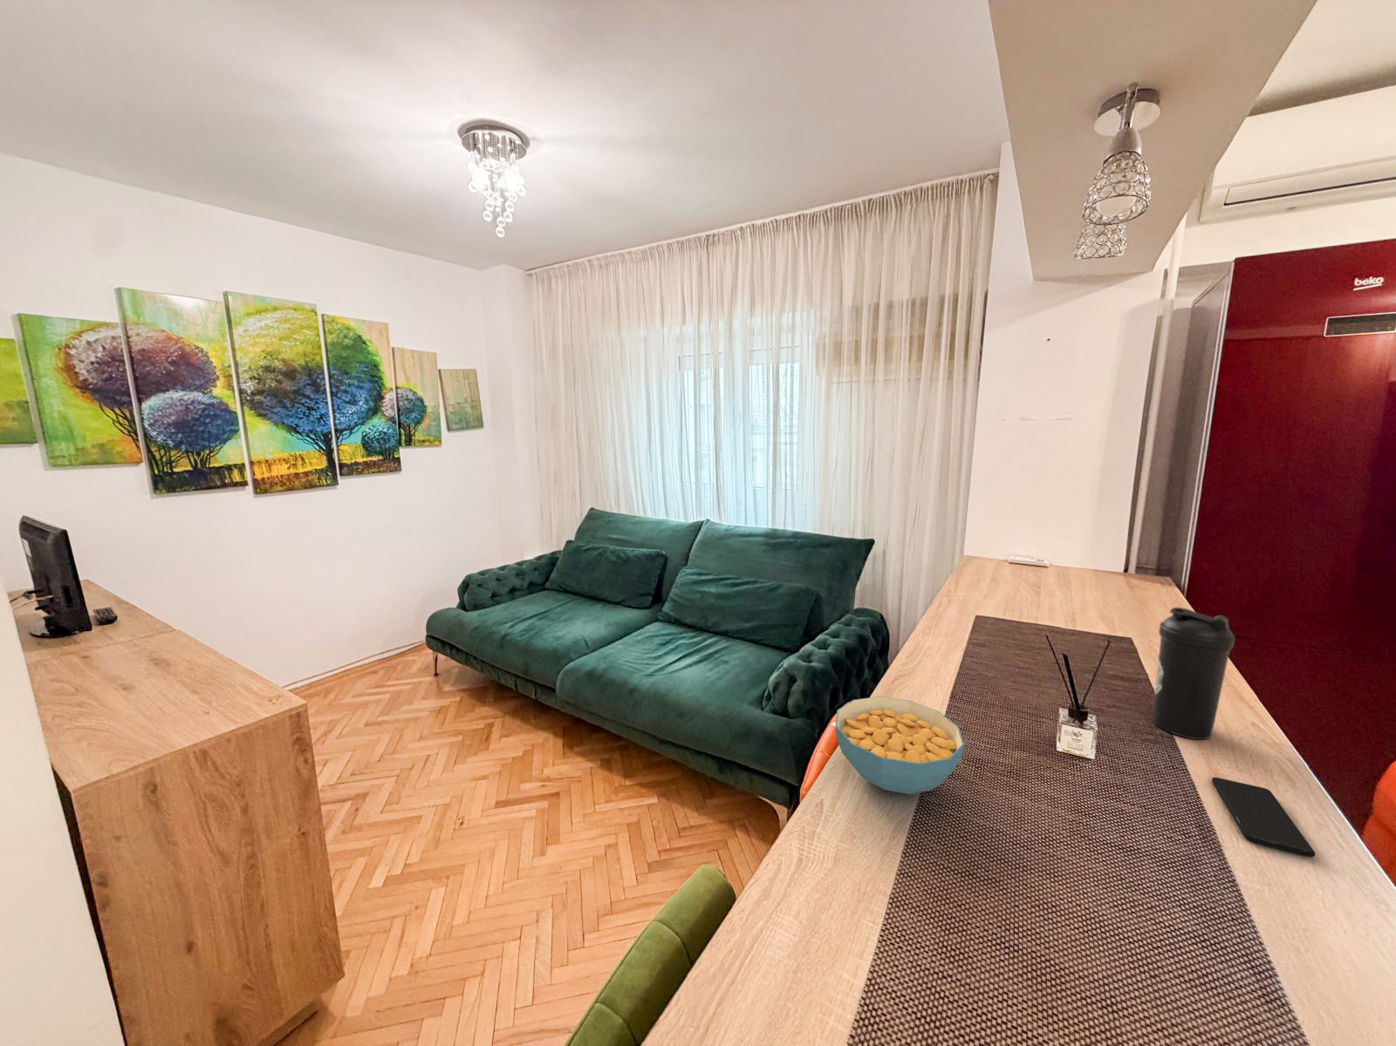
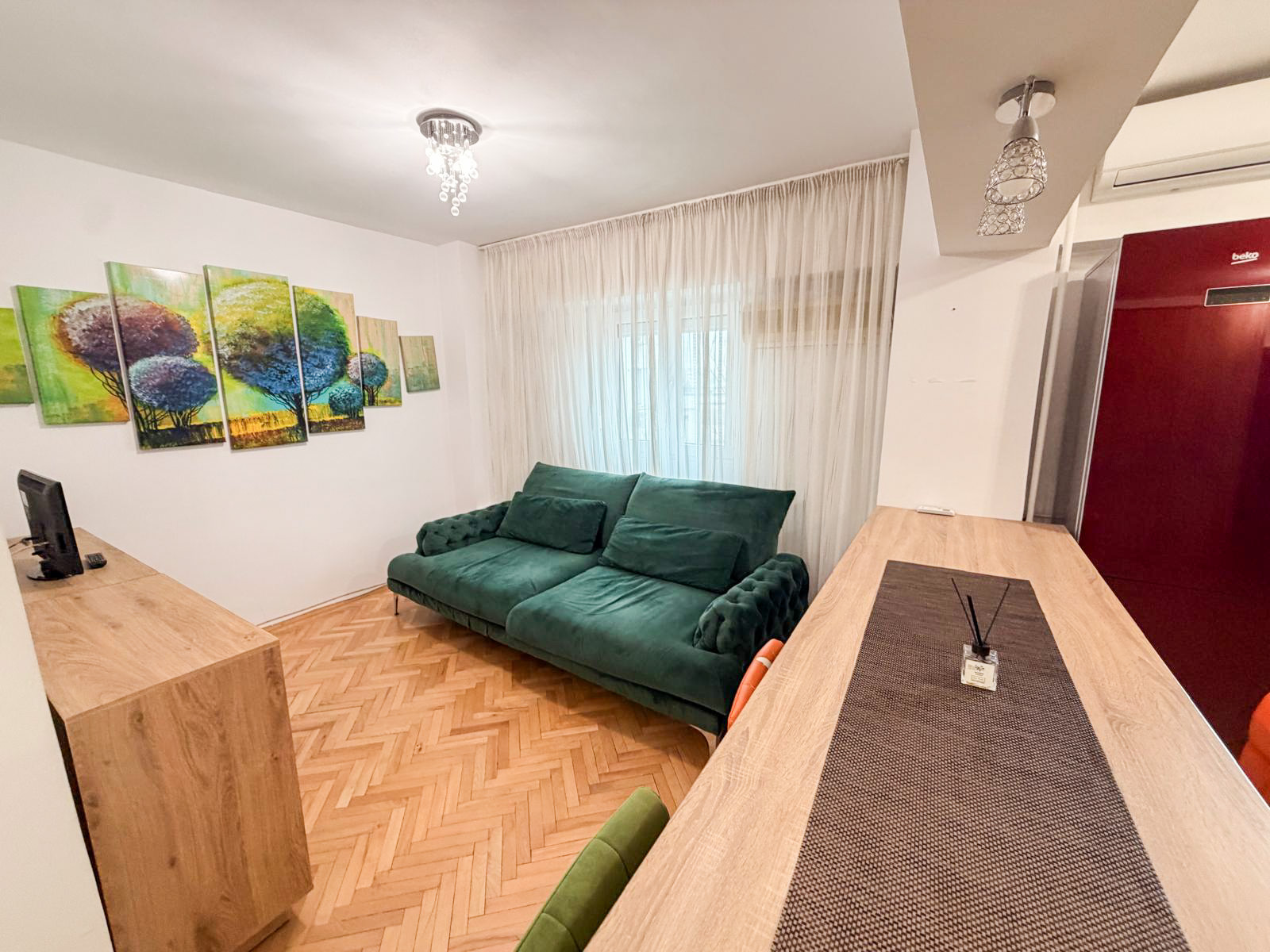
- water bottle [1152,607,1236,741]
- smartphone [1211,777,1316,858]
- cereal bowl [835,696,965,795]
